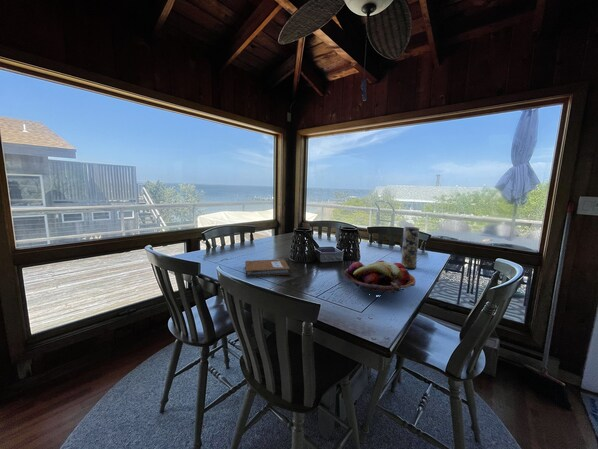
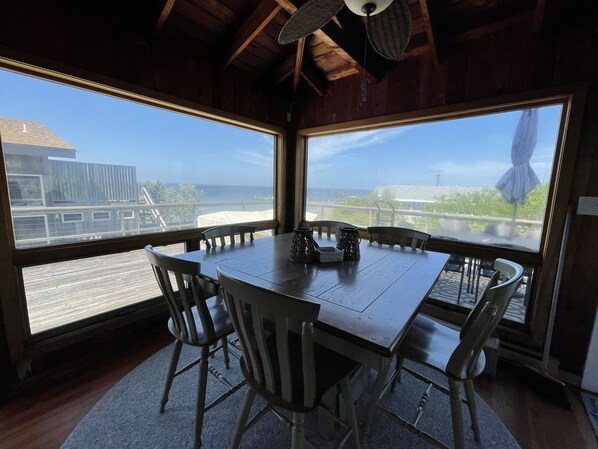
- notebook [244,258,291,278]
- fruit basket [343,260,417,297]
- vase [400,226,420,270]
